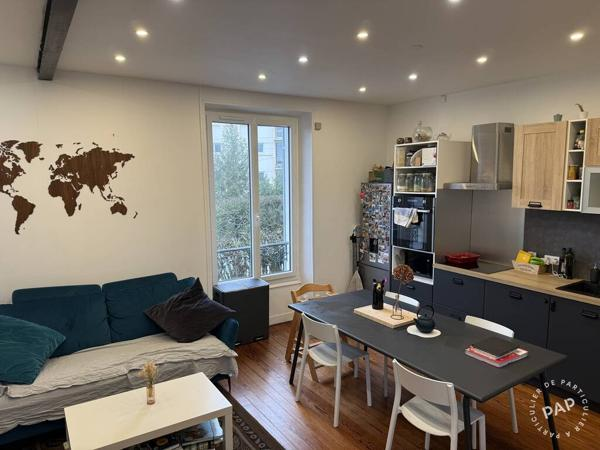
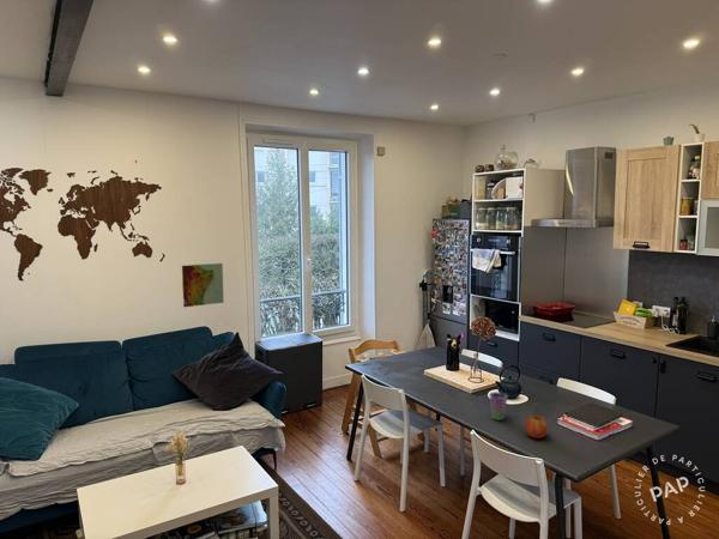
+ fruit [525,413,549,440]
+ topographical map [181,262,225,308]
+ cup [488,390,509,422]
